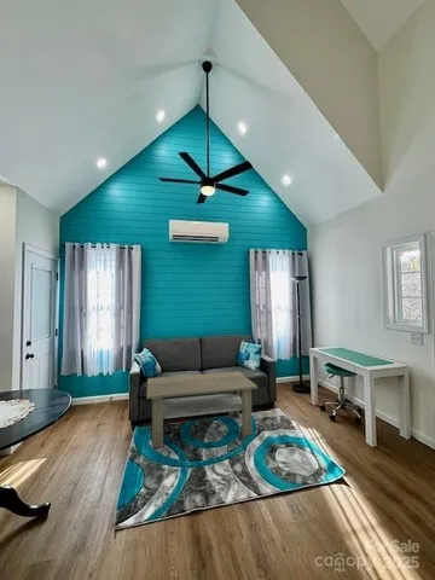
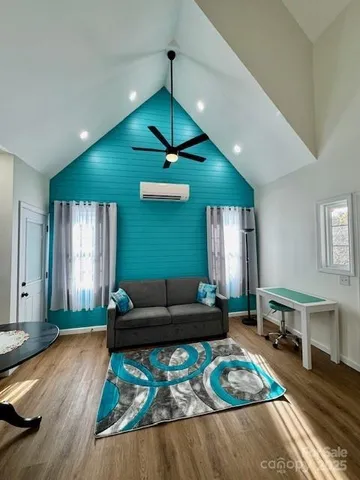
- coffee table [145,370,259,450]
